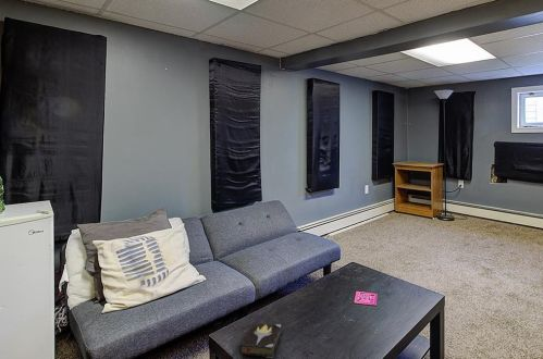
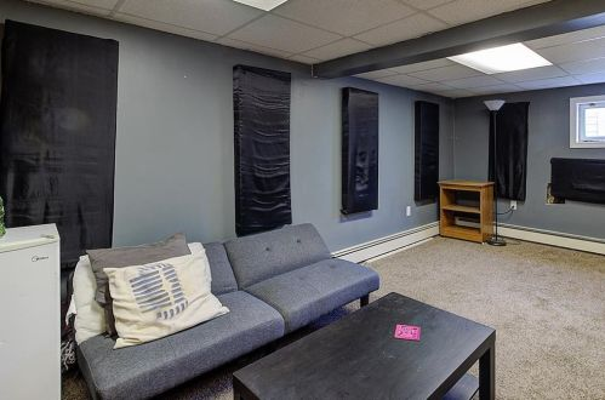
- hardback book [238,323,282,359]
